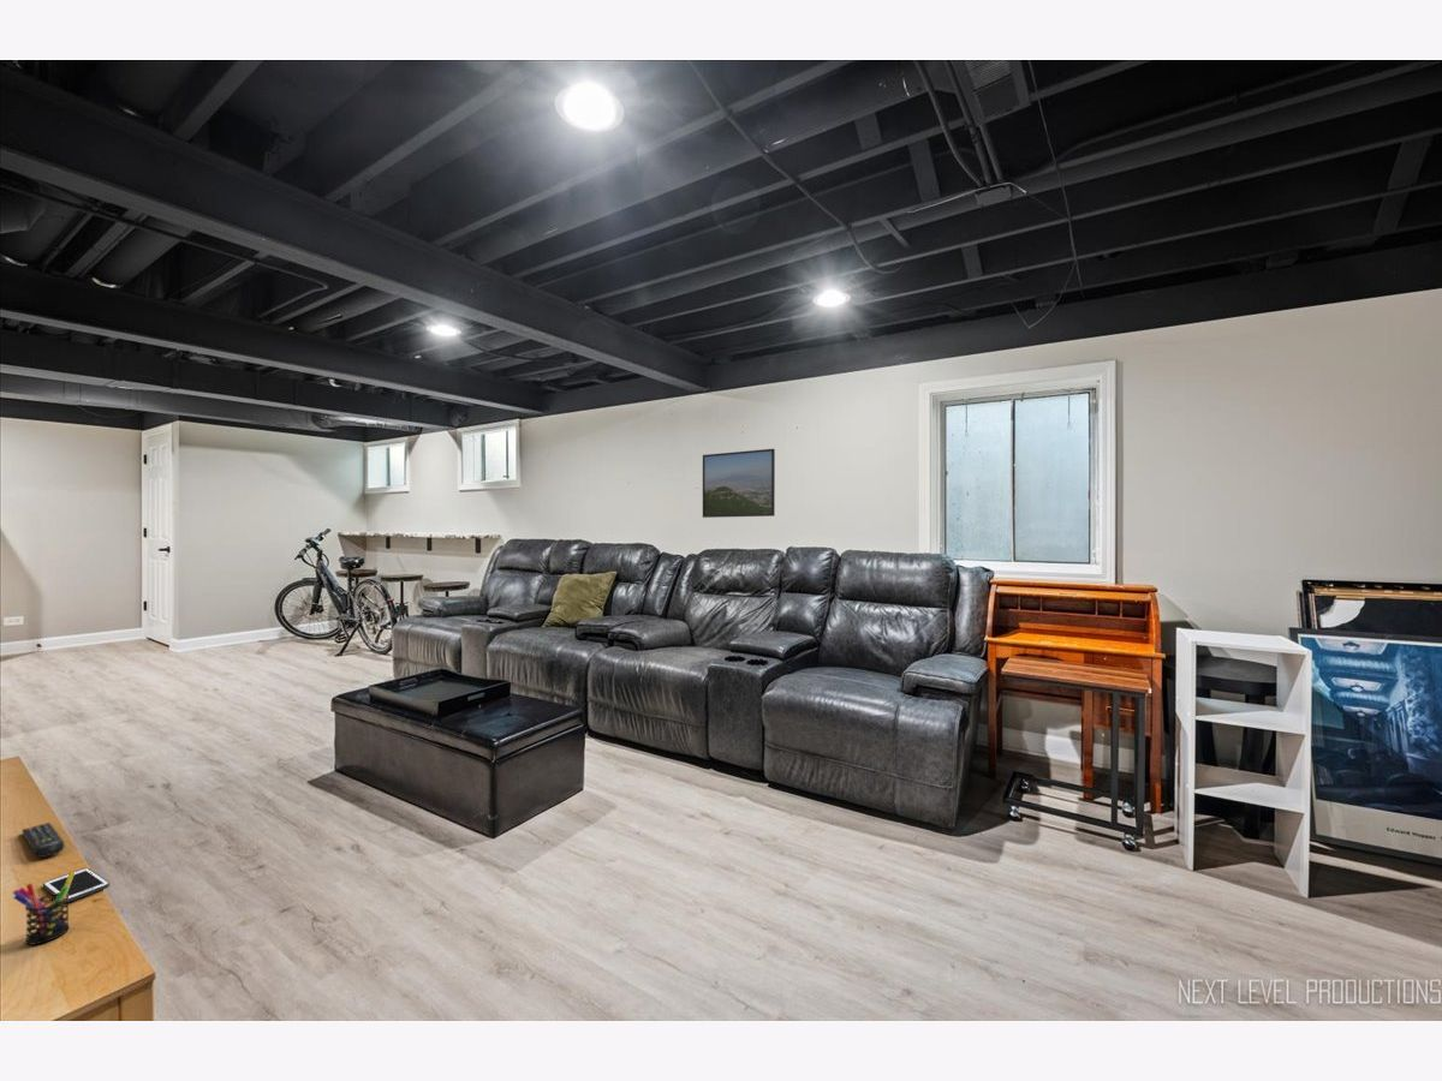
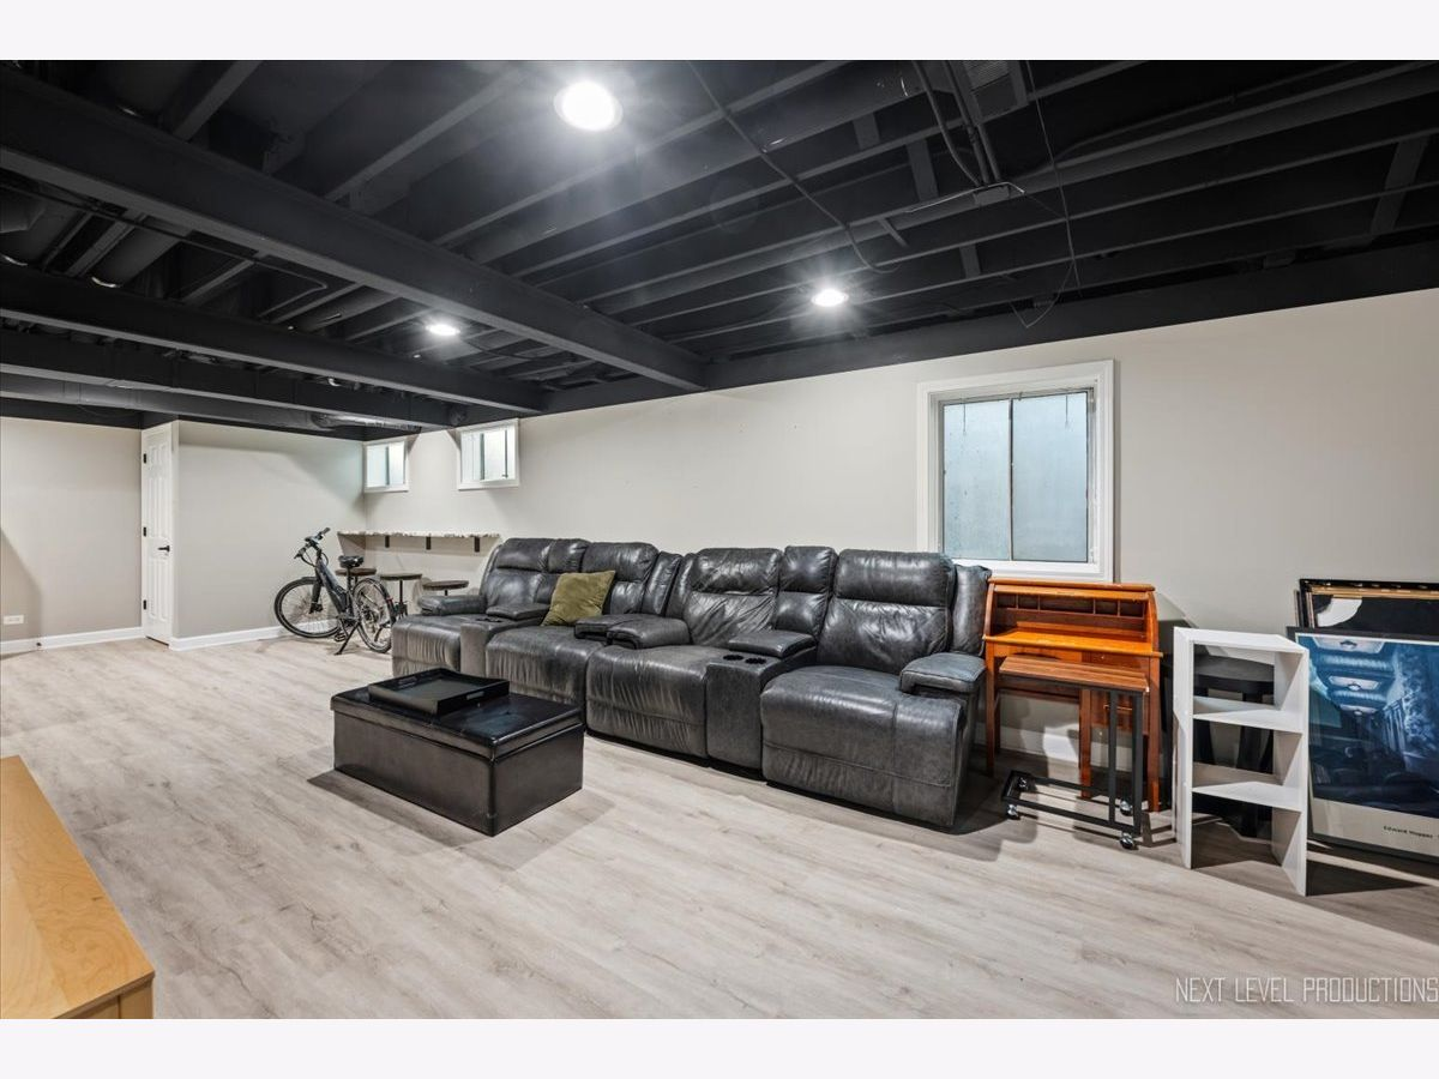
- pen holder [12,871,76,946]
- cell phone [42,867,111,904]
- remote control [20,822,66,859]
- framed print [702,448,776,519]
